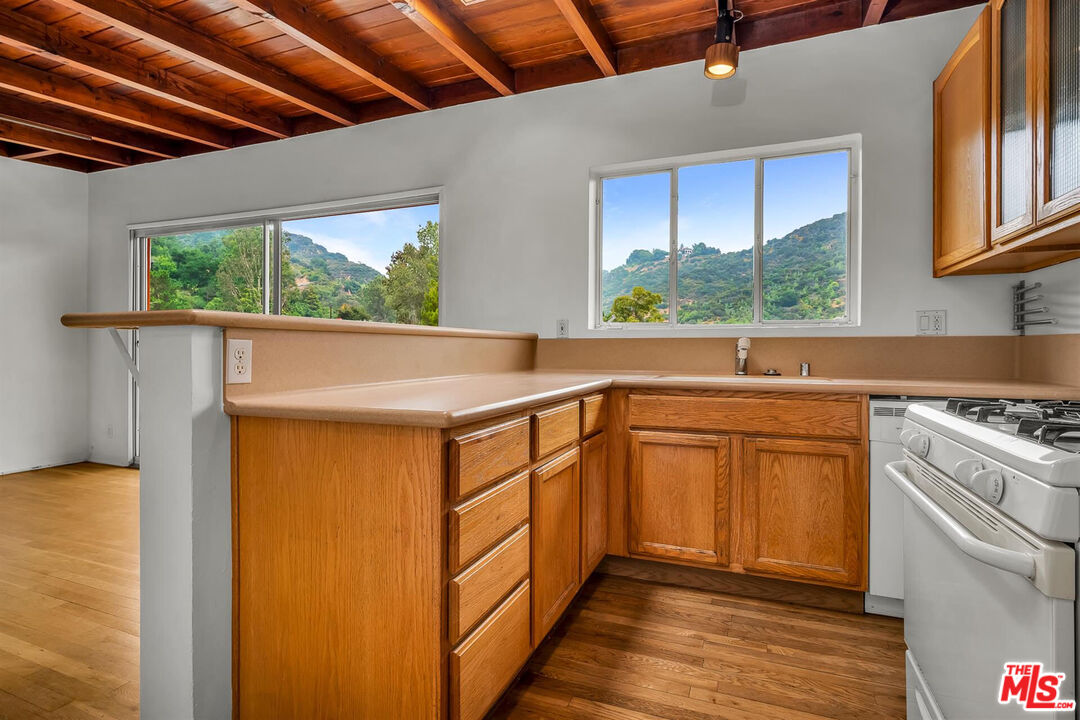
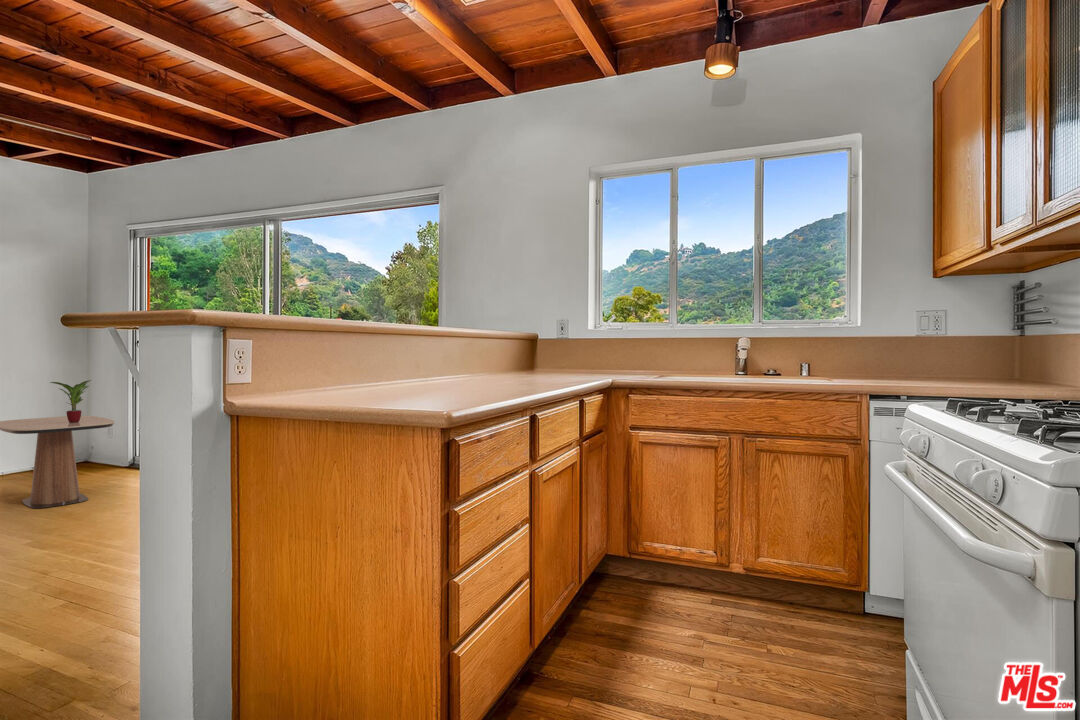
+ potted plant [49,379,92,423]
+ side table [0,415,116,509]
